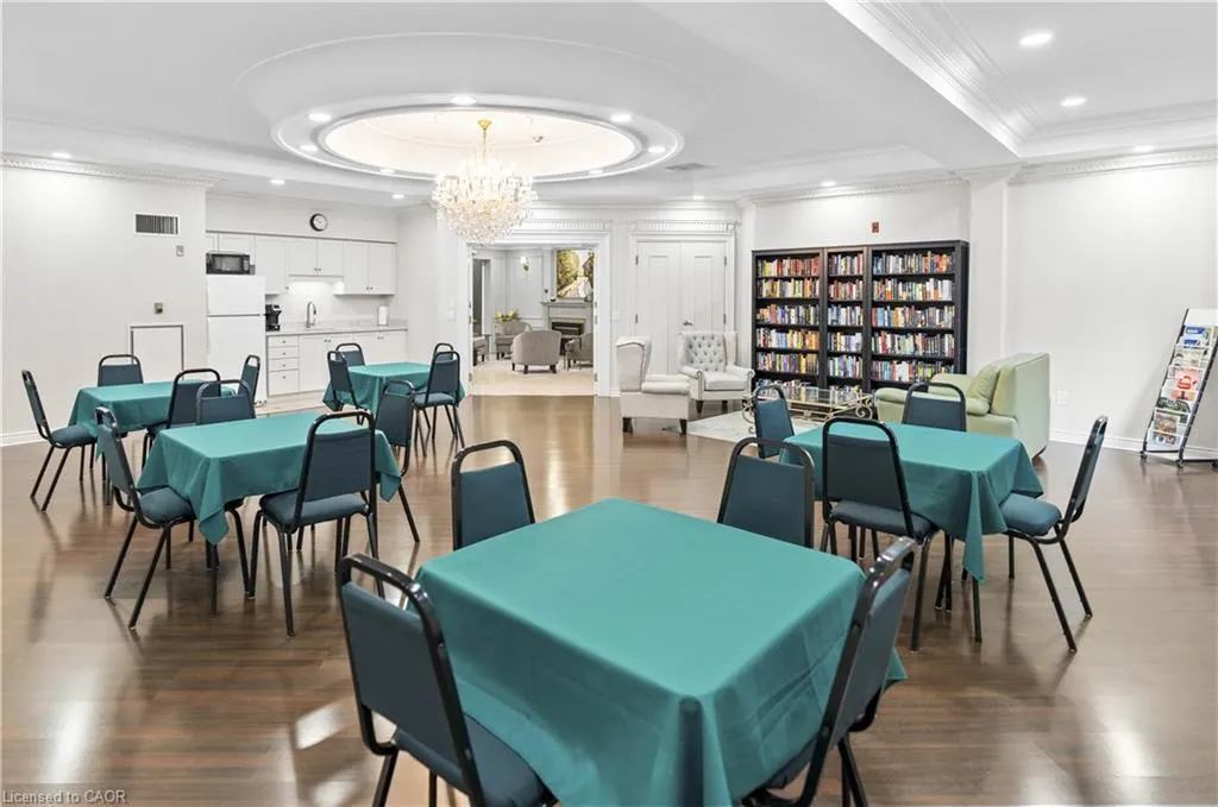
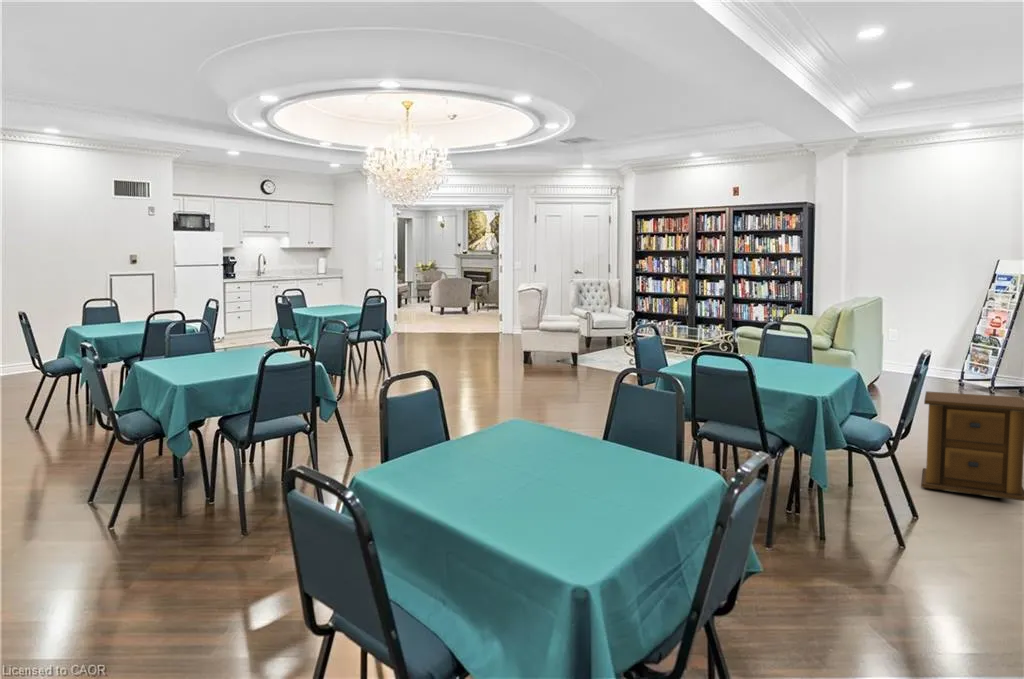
+ side table [920,390,1024,502]
